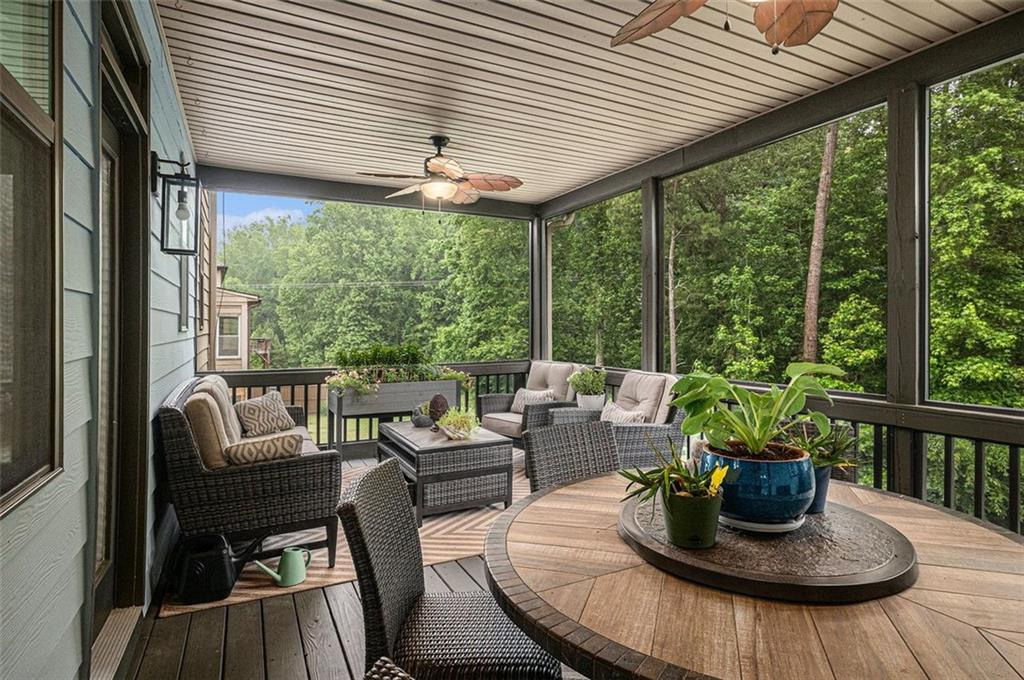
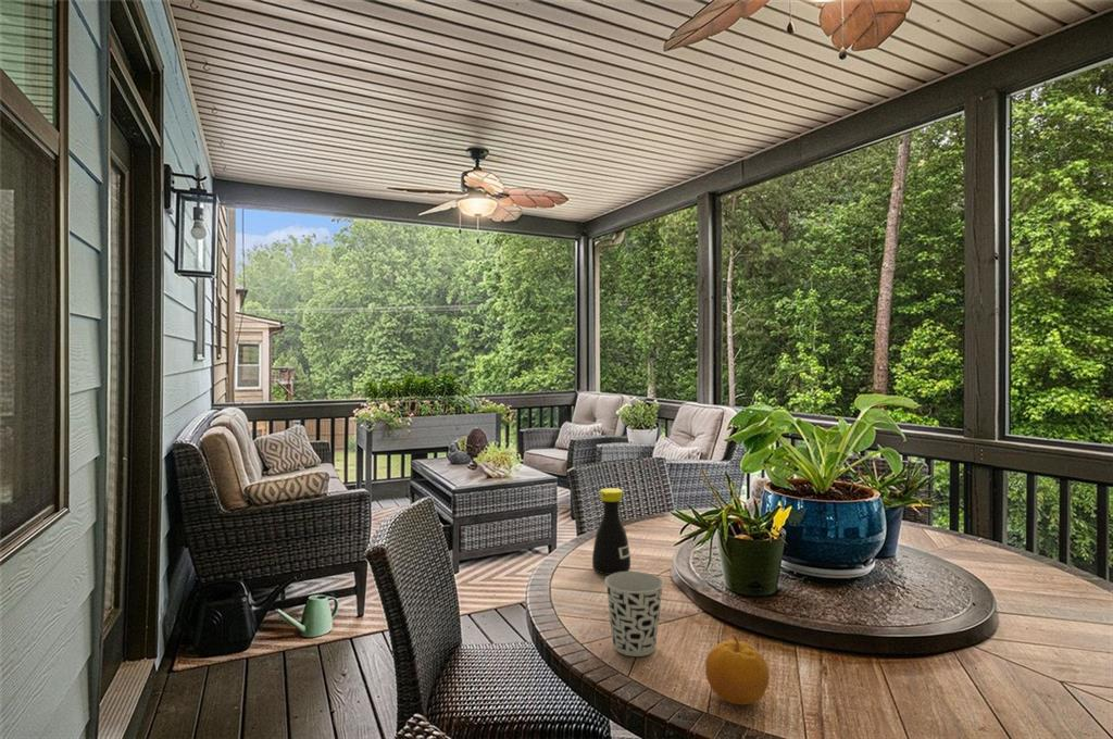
+ bottle [591,487,631,576]
+ fruit [704,634,770,706]
+ cup [603,571,665,657]
